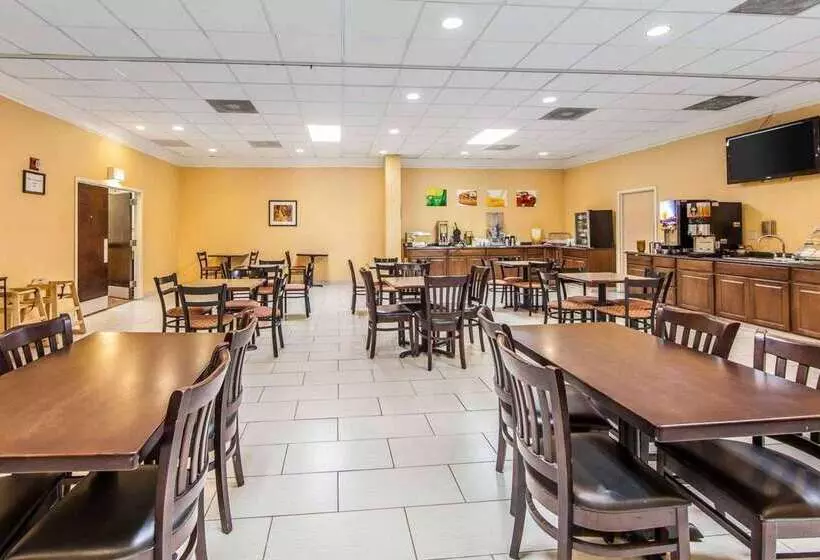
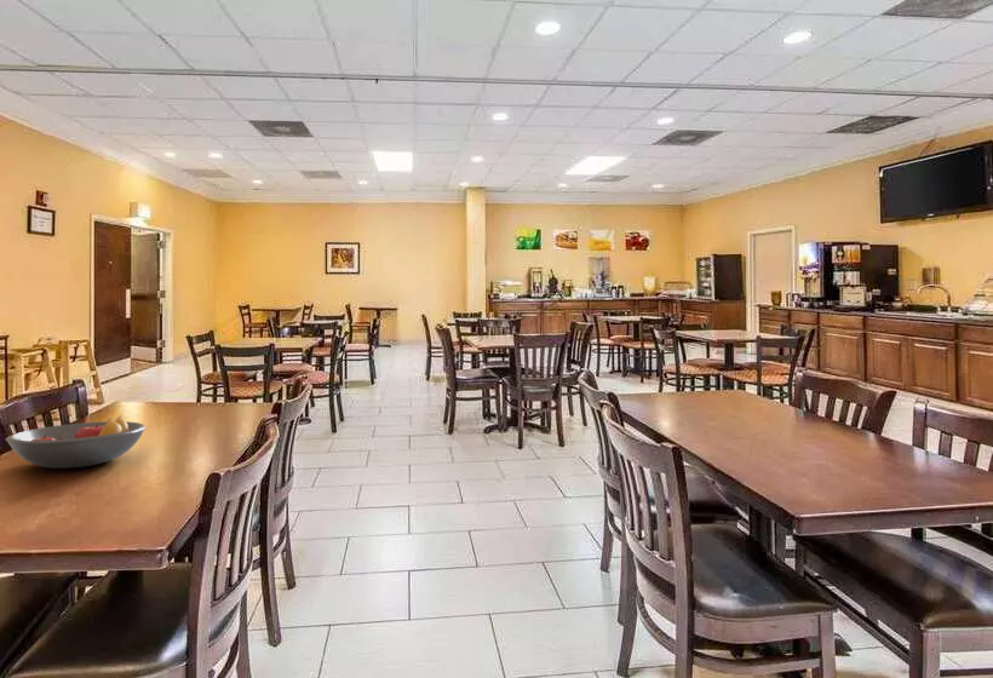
+ fruit bowl [5,415,147,470]
